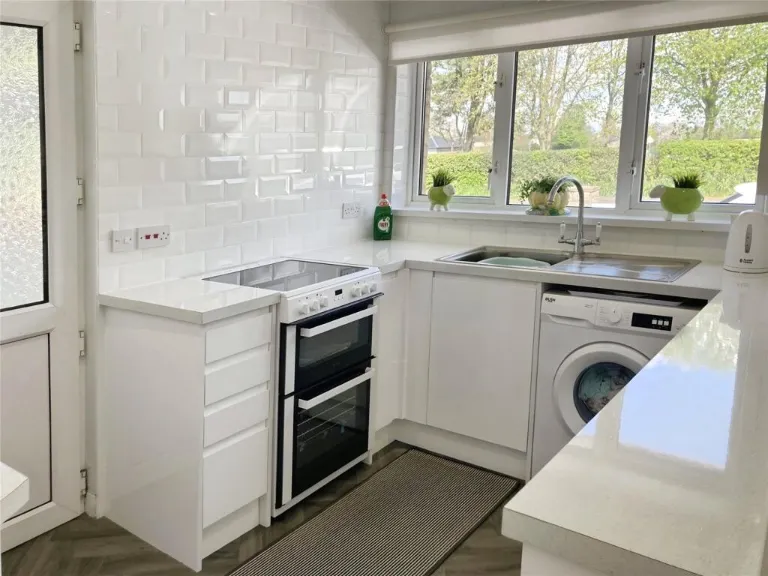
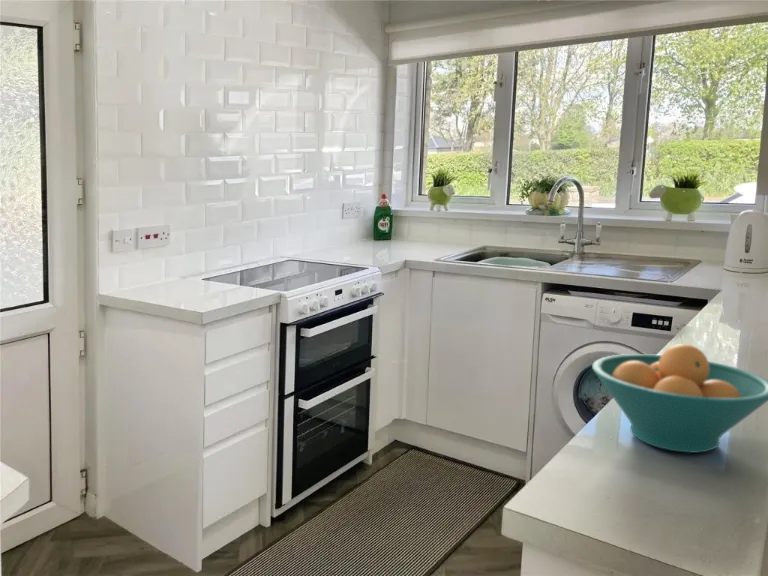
+ fruit bowl [591,343,768,454]
